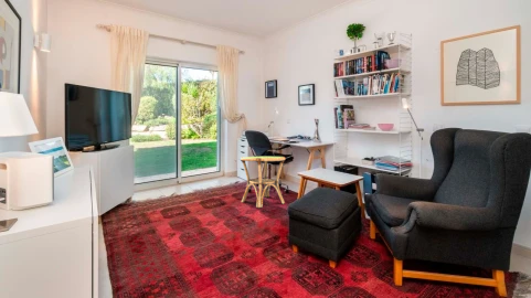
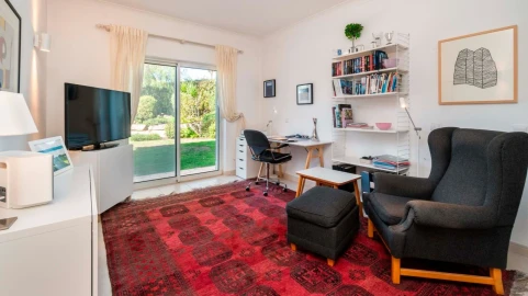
- side table [240,156,287,209]
